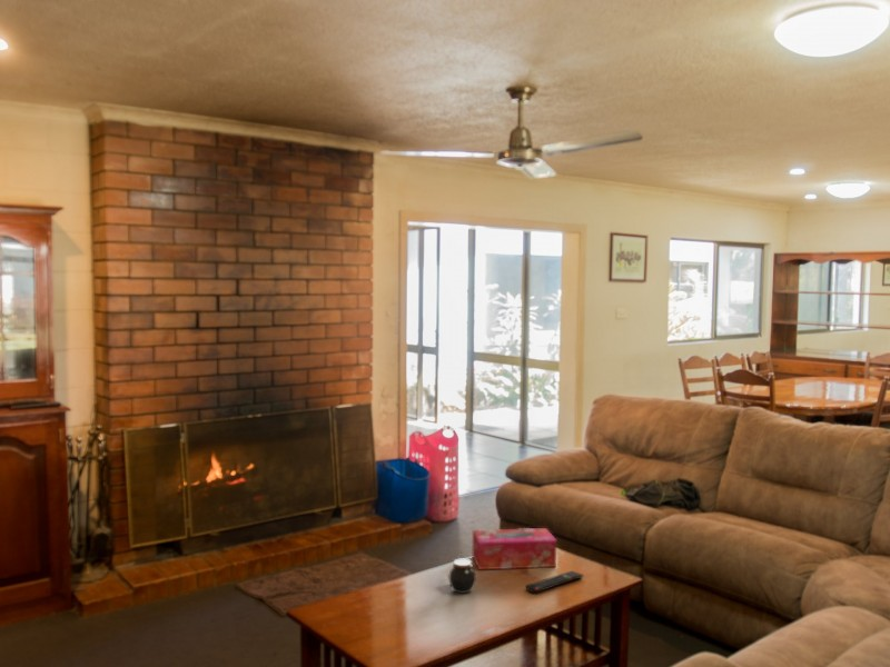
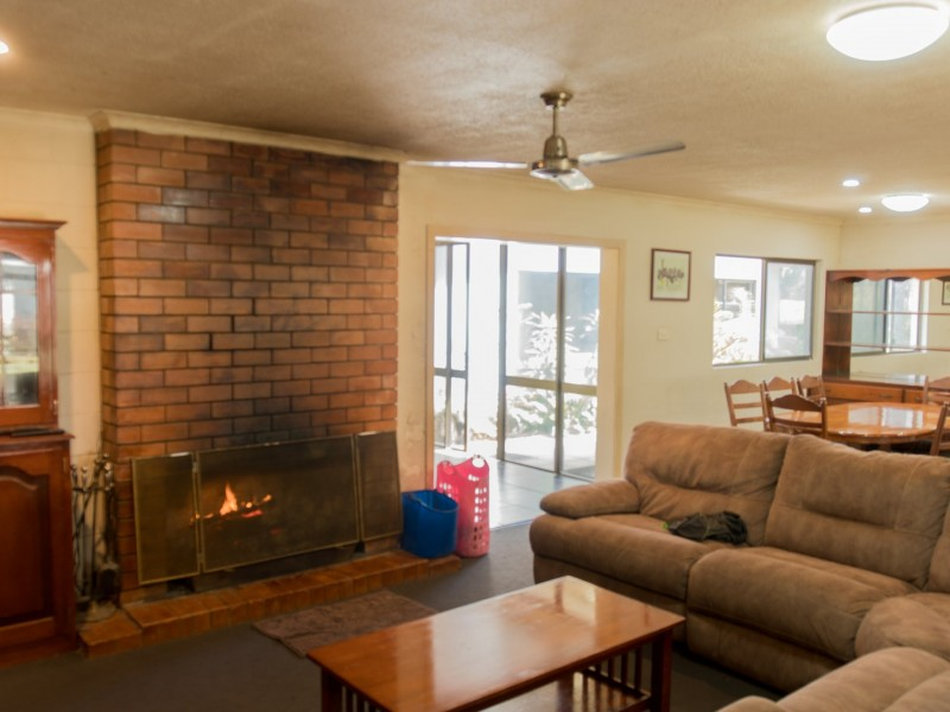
- remote control [525,569,584,594]
- jar [447,558,477,595]
- tissue box [472,527,557,570]
